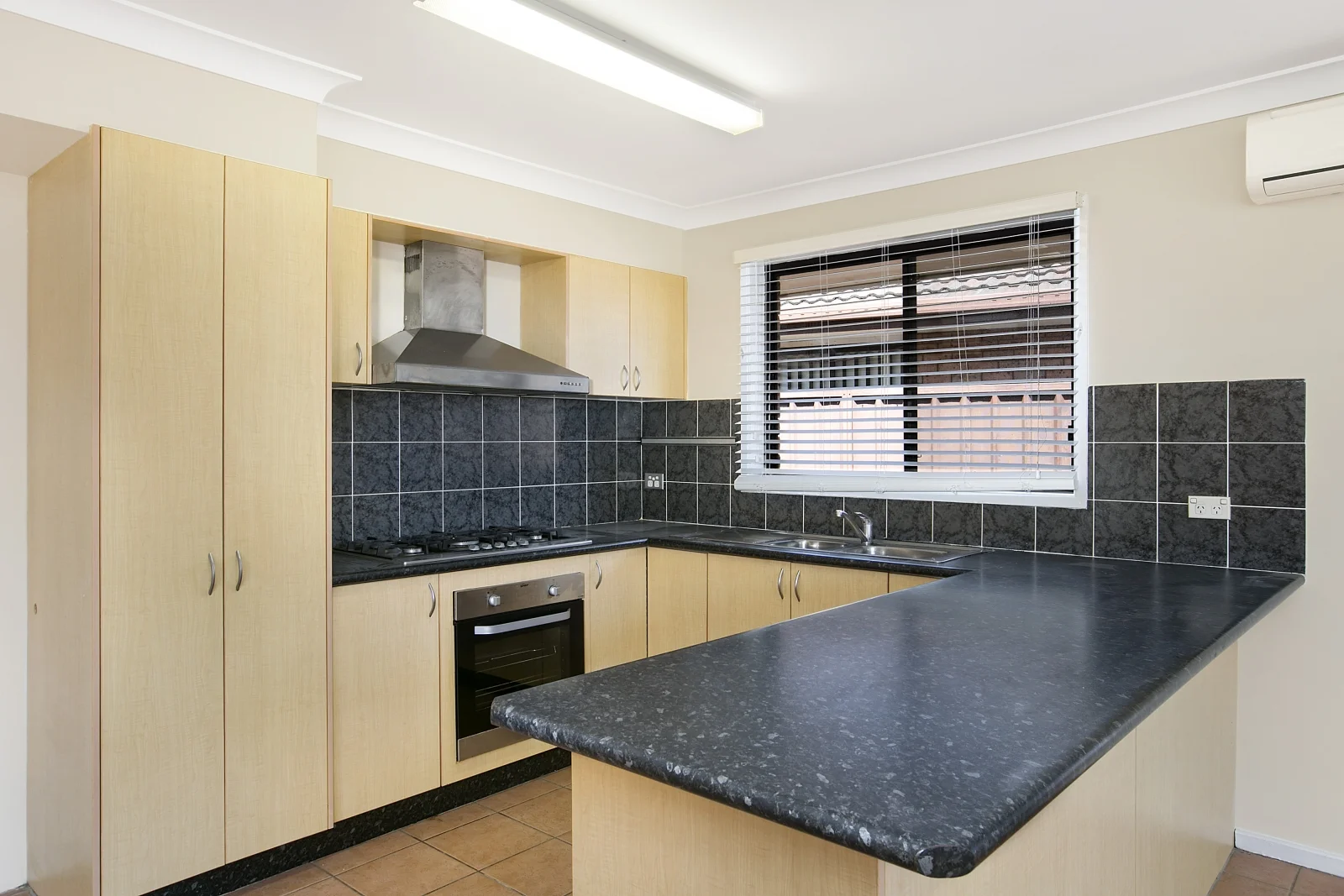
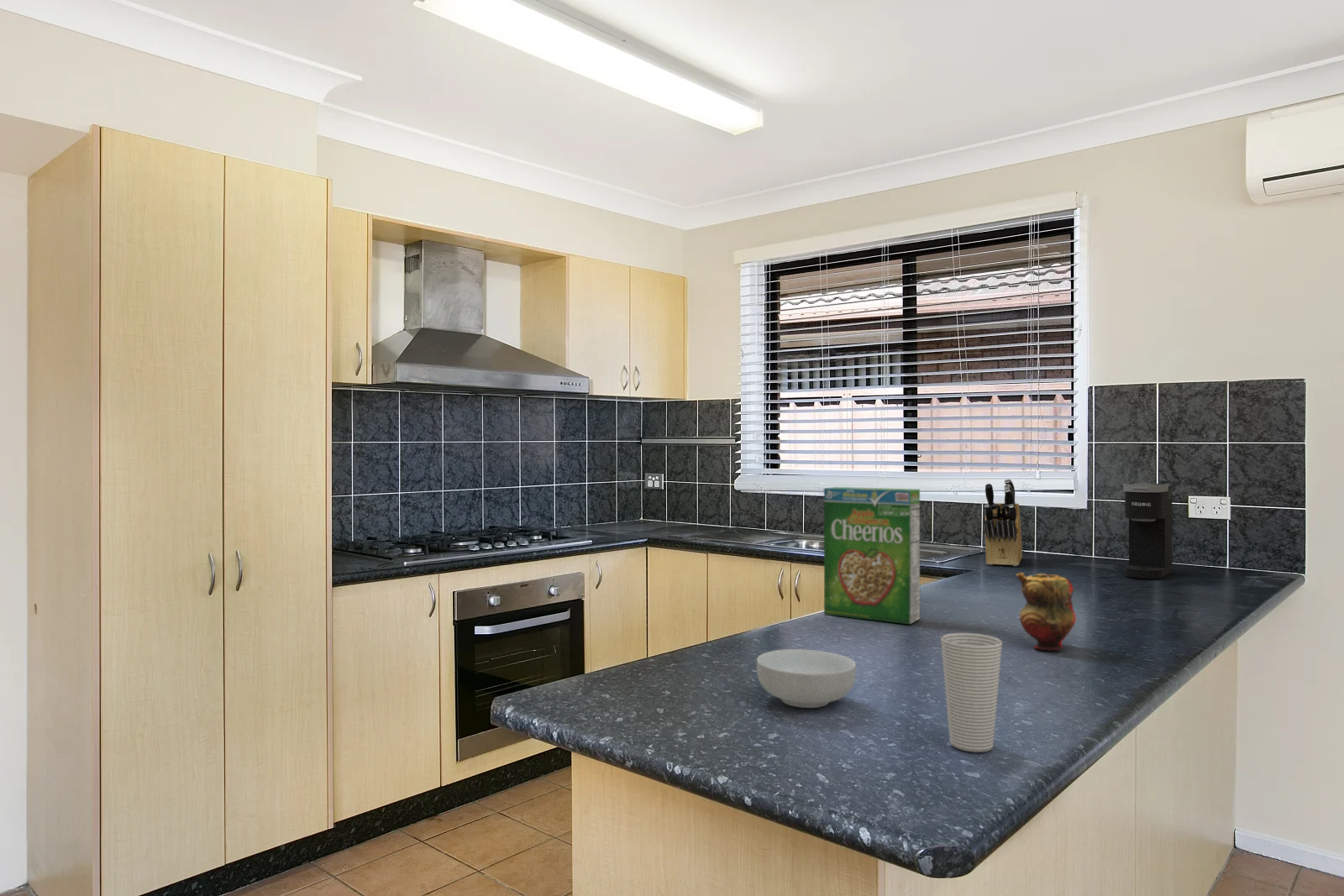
+ cereal bowl [756,648,857,709]
+ cup [940,632,1003,752]
+ knife block [984,479,1023,567]
+ cereal box [823,486,921,625]
+ coffee maker [1122,482,1173,580]
+ teapot [1015,572,1077,652]
